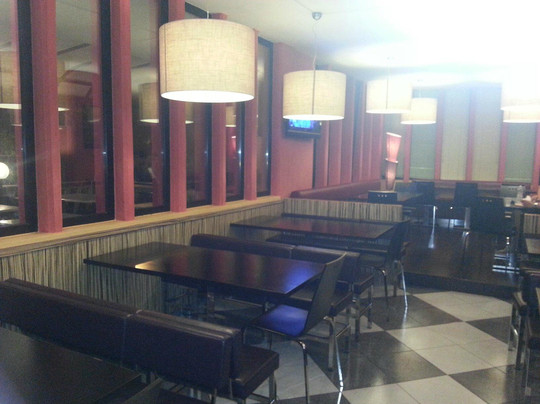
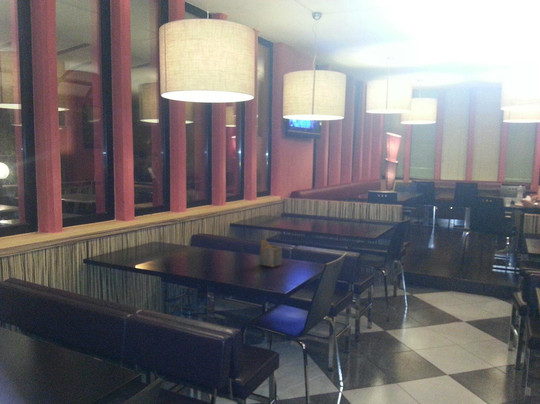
+ napkin holder [259,239,283,268]
